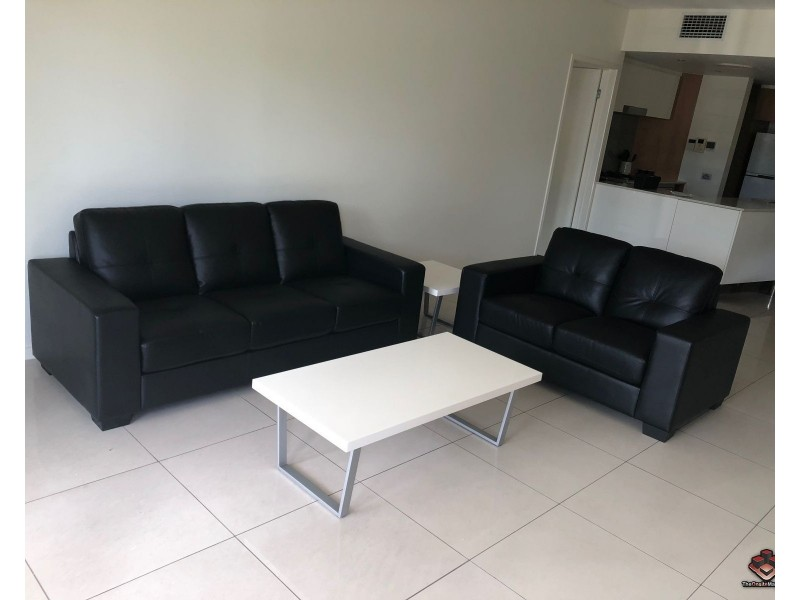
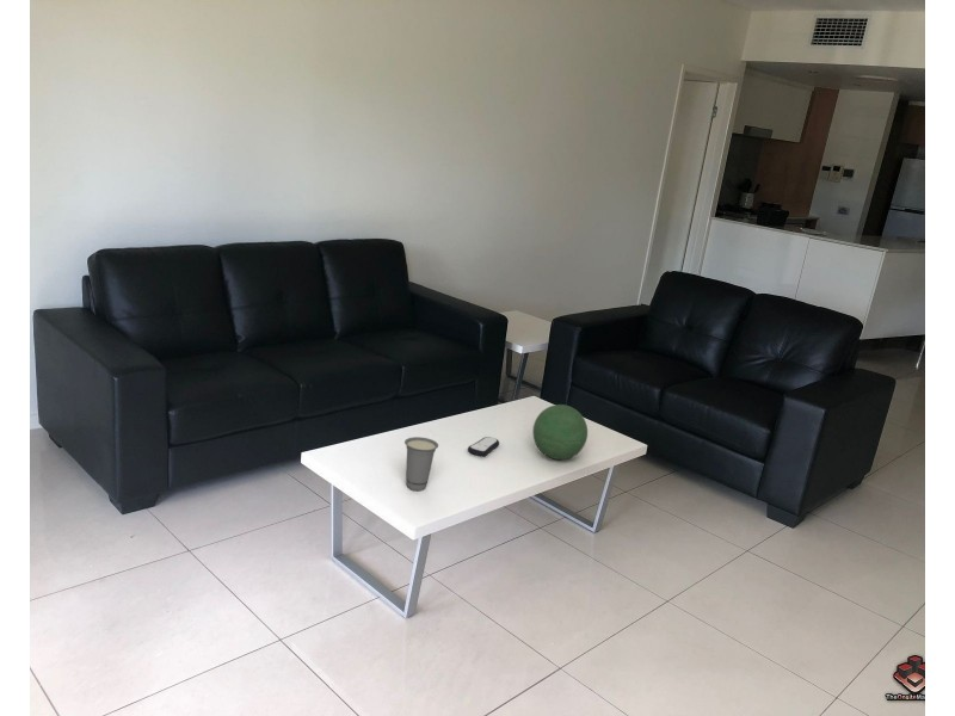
+ remote control [467,436,500,457]
+ cup [403,436,439,492]
+ decorative orb [531,403,589,461]
